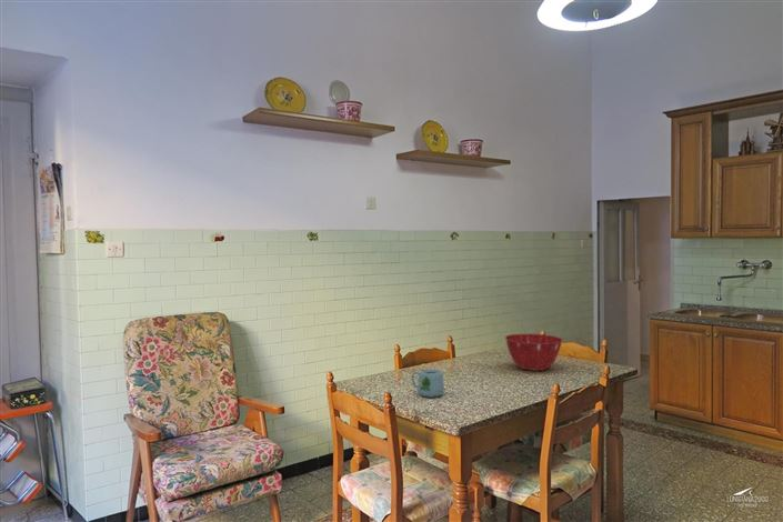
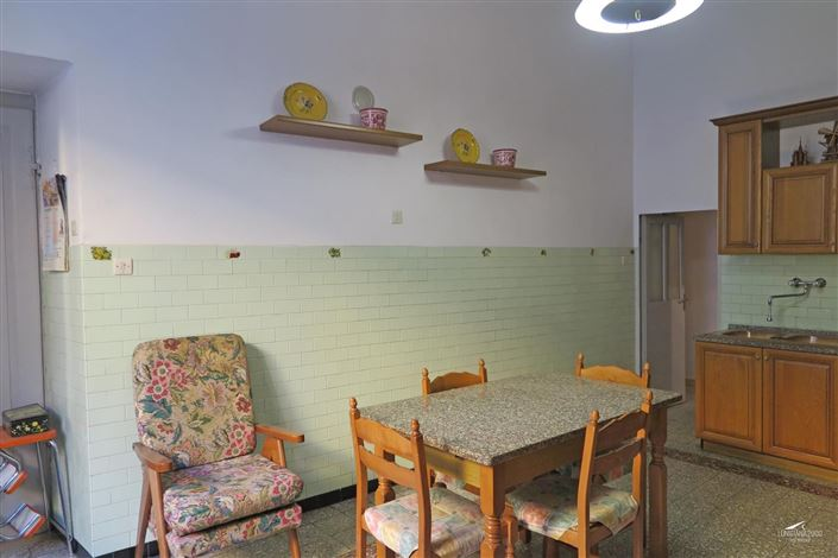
- mug [411,369,445,399]
- mixing bowl [504,333,564,372]
